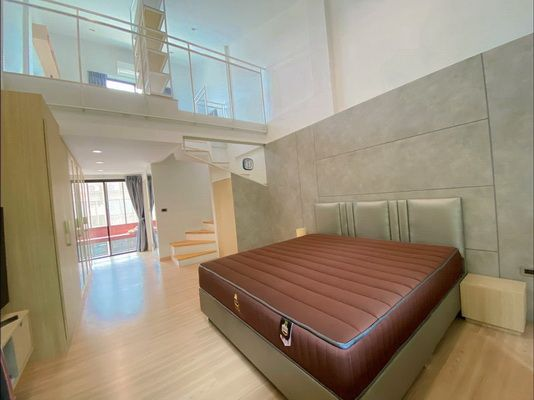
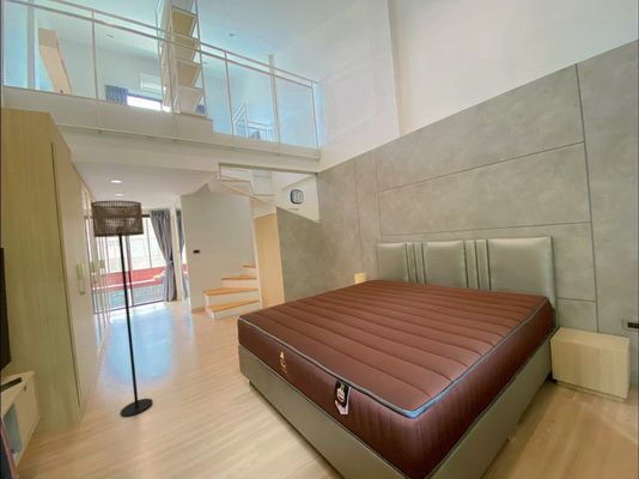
+ floor lamp [90,200,153,418]
